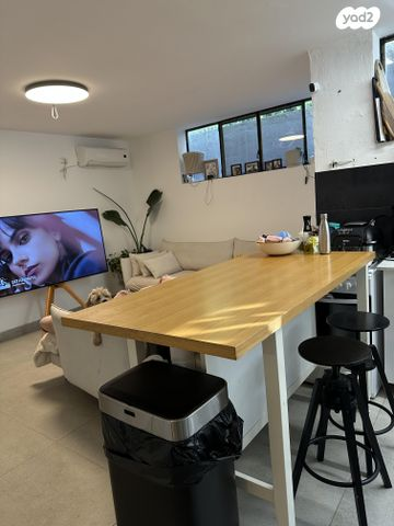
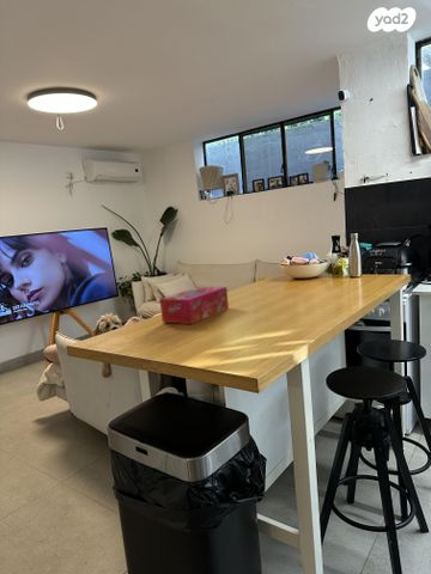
+ tissue box [159,286,230,325]
